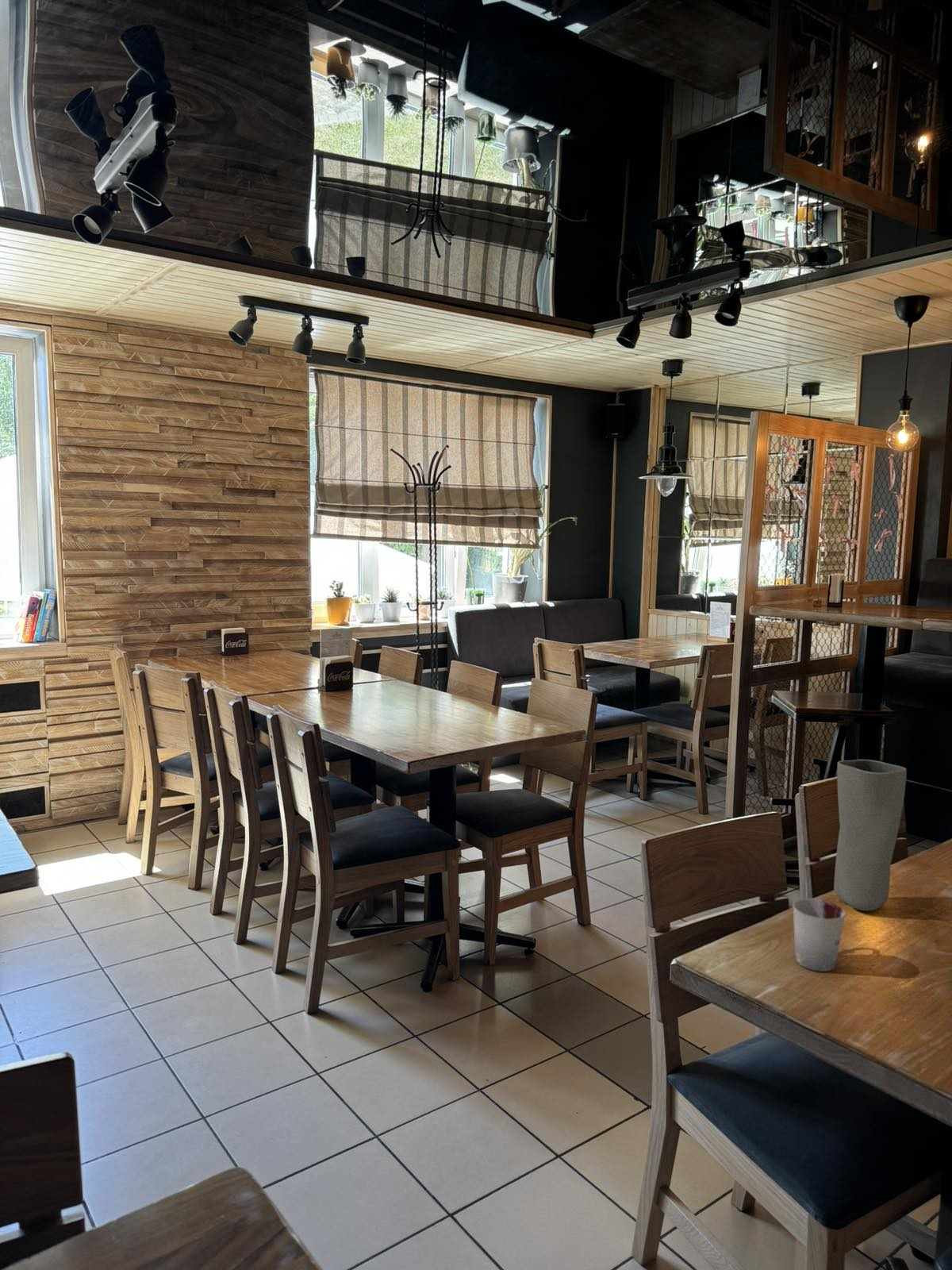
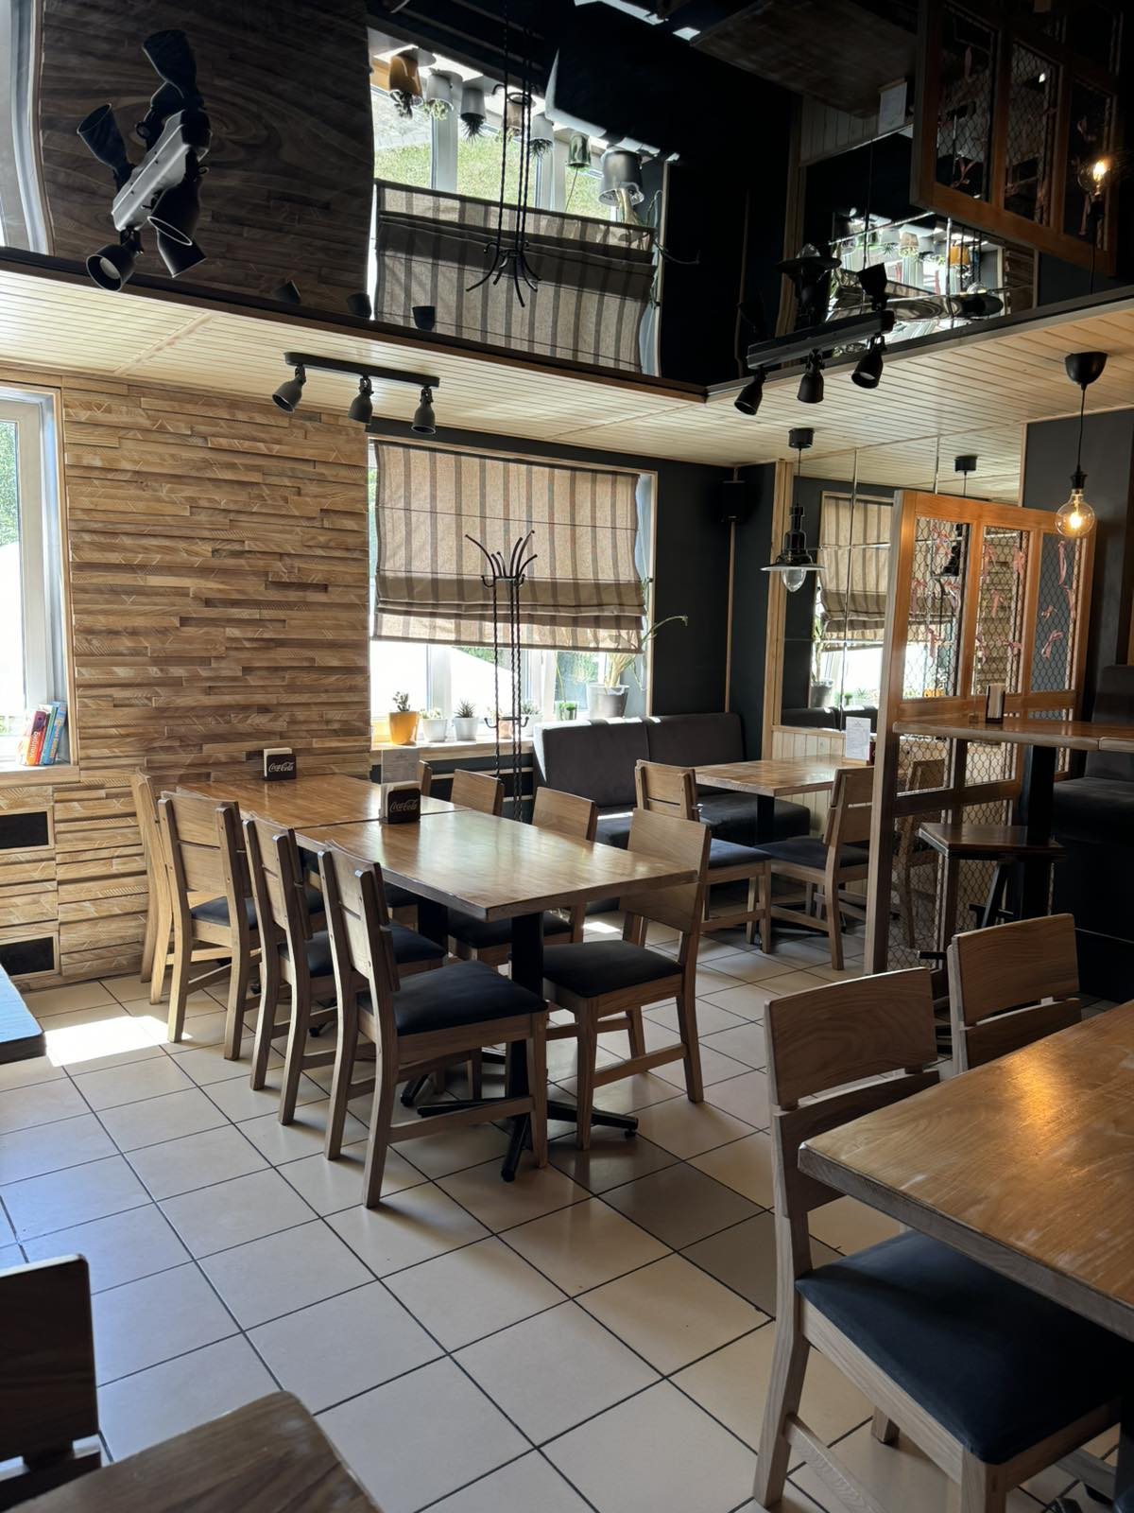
- vase [833,759,908,912]
- cup [793,898,846,972]
